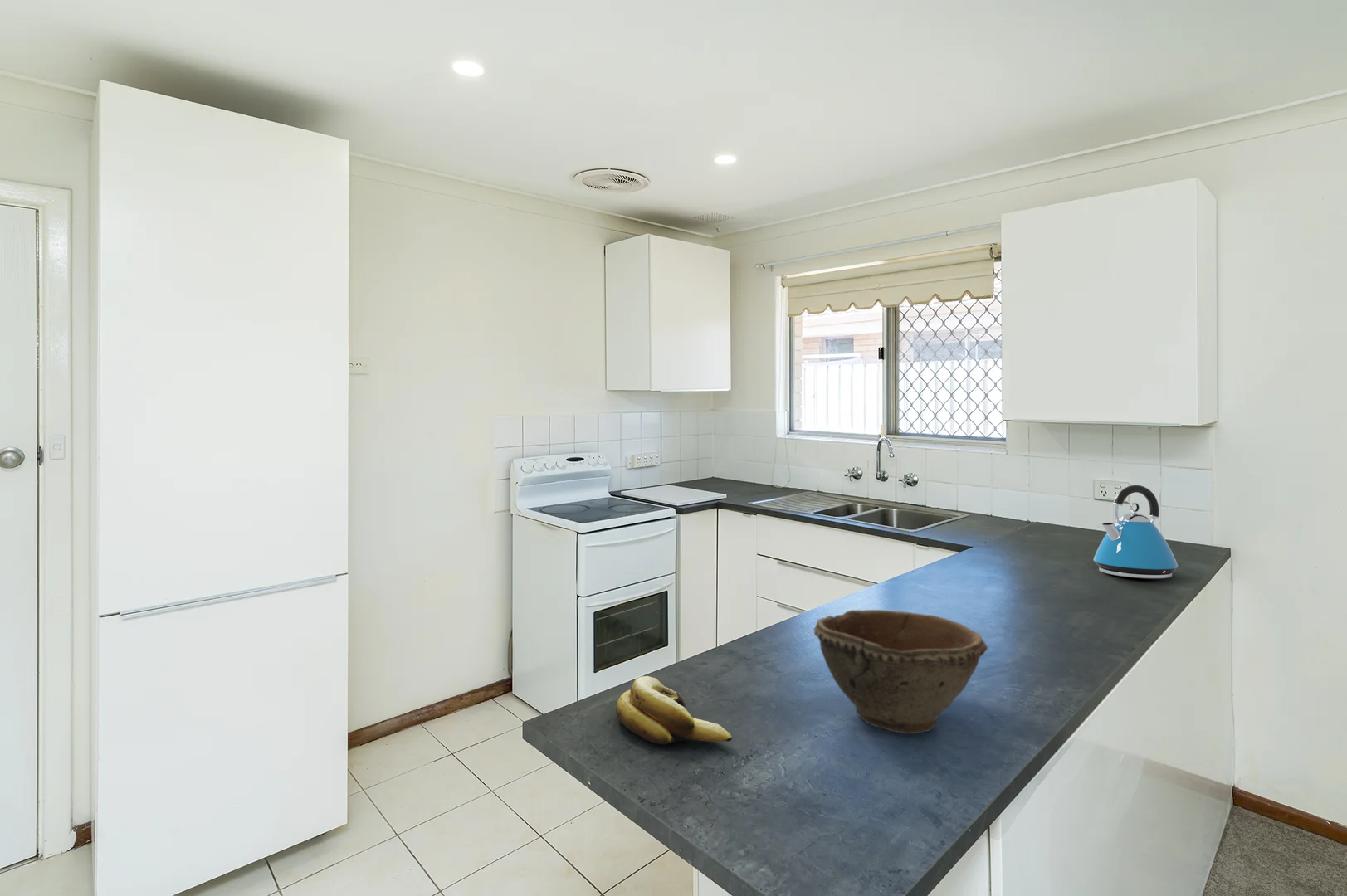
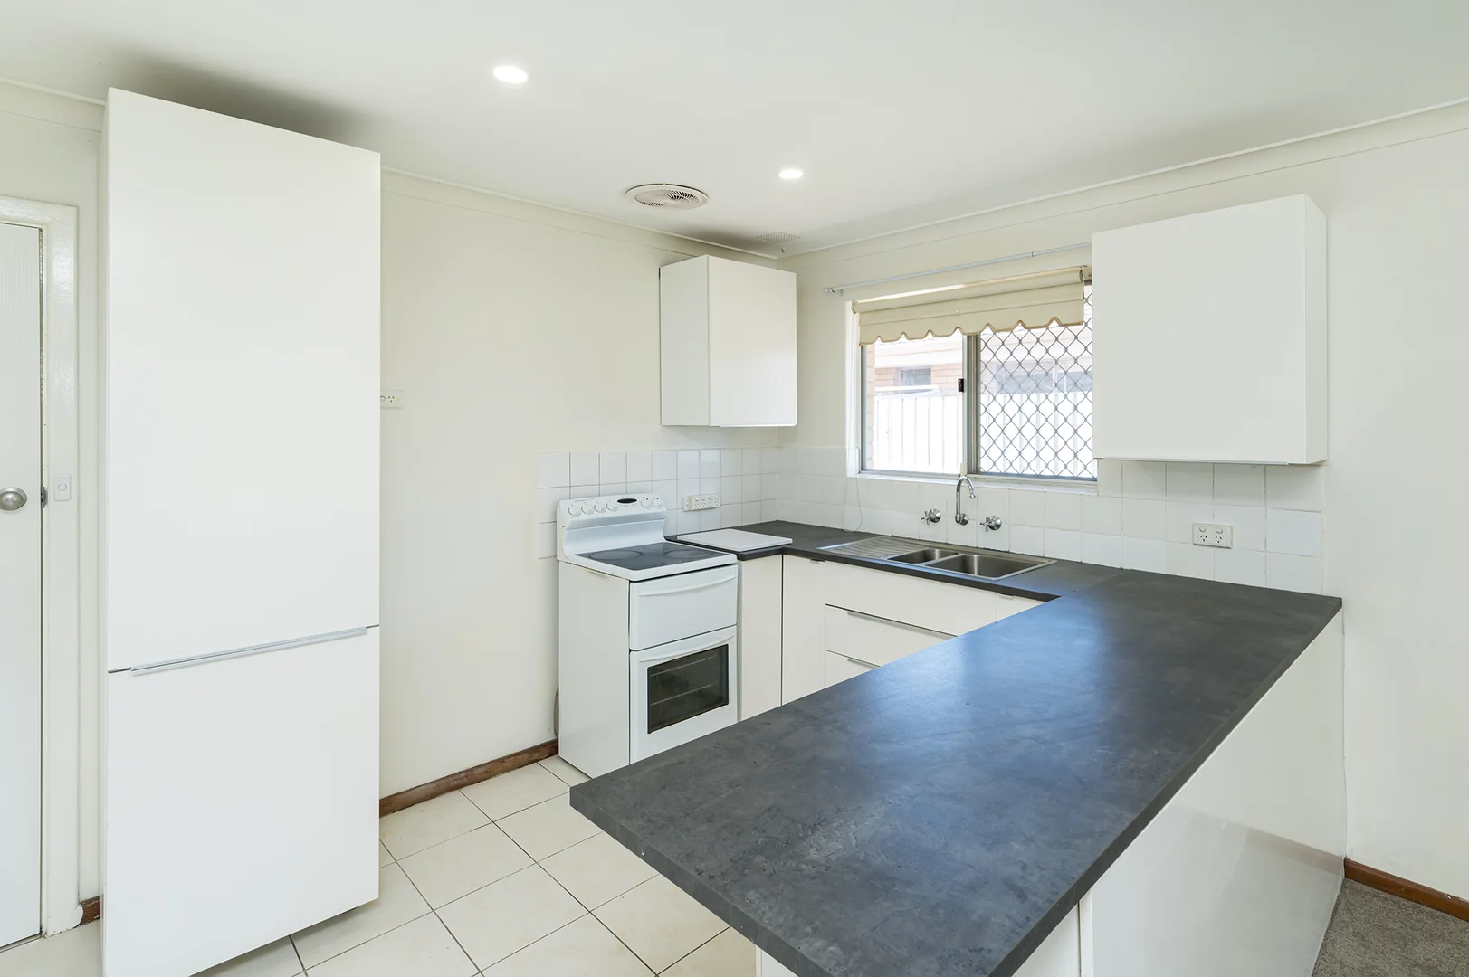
- bowl [813,609,988,734]
- kettle [1092,485,1179,580]
- banana [615,675,733,745]
